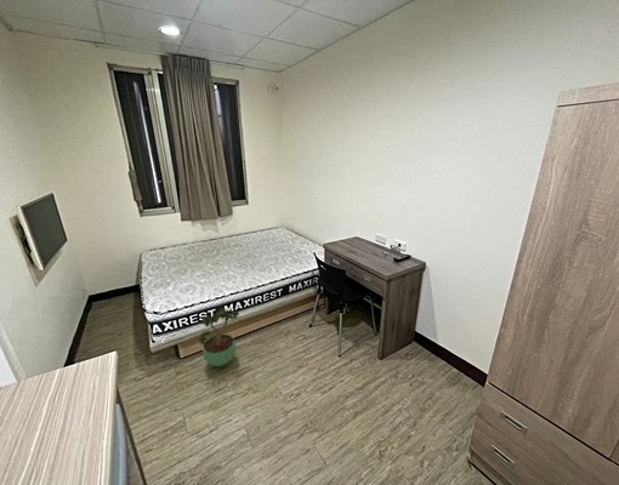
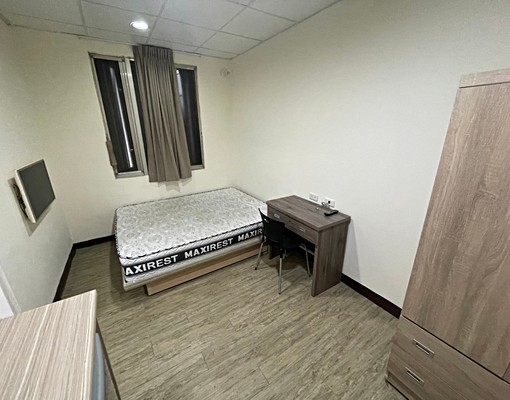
- potted plant [198,307,240,367]
